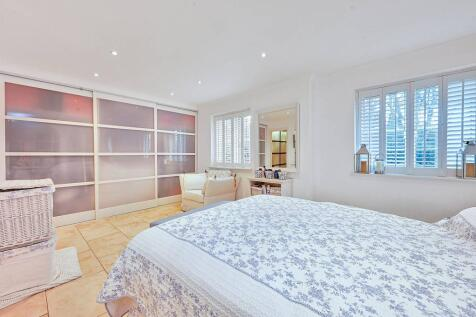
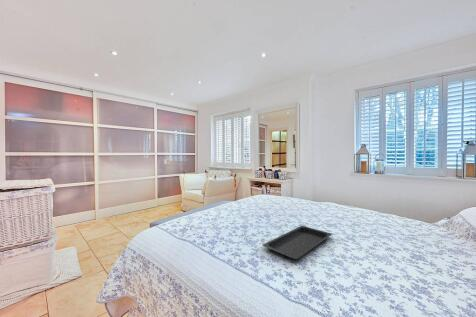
+ serving tray [262,225,333,260]
